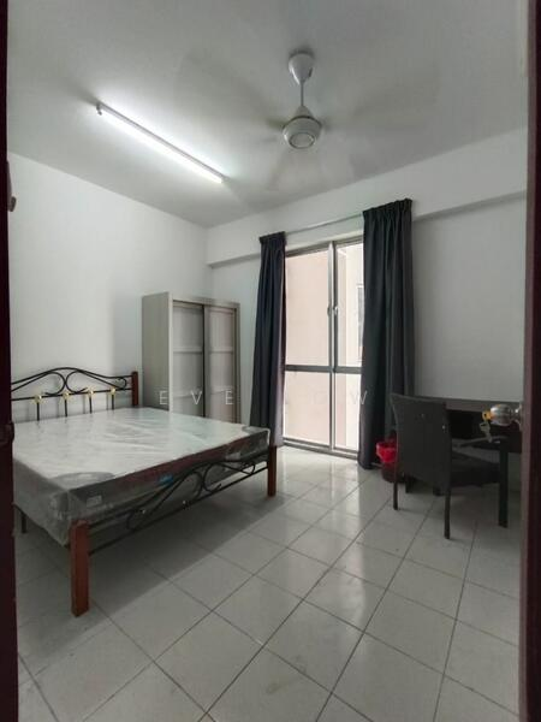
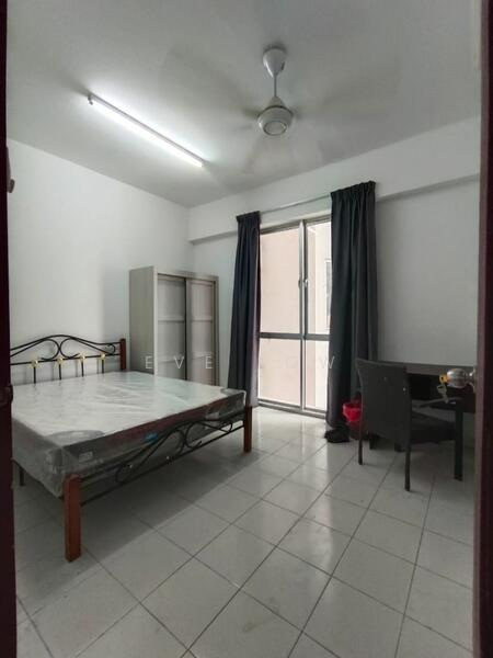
+ boots [322,418,353,444]
